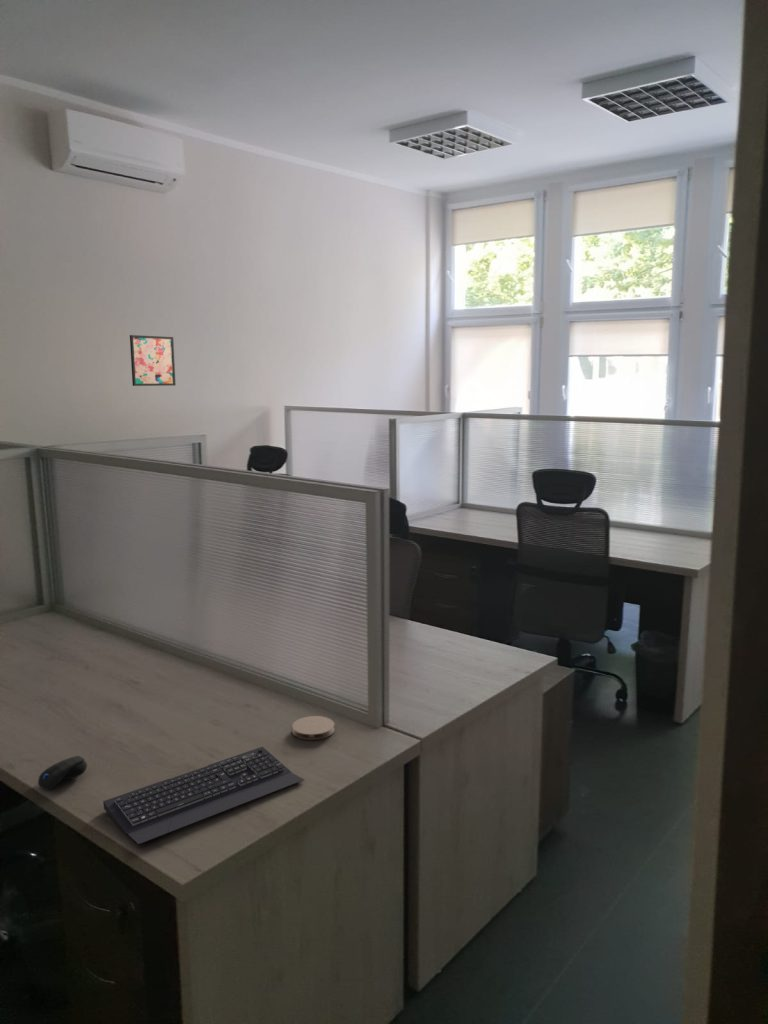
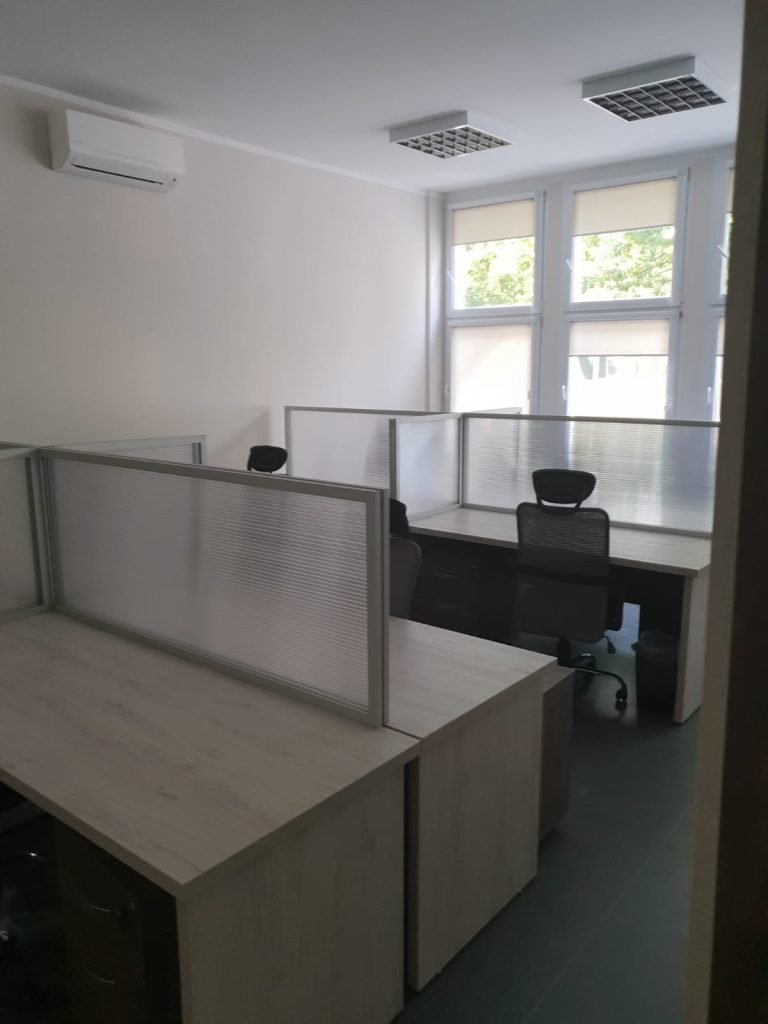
- coaster [291,715,336,741]
- wall art [129,334,177,387]
- keyboard [102,746,305,845]
- computer mouse [37,755,88,791]
